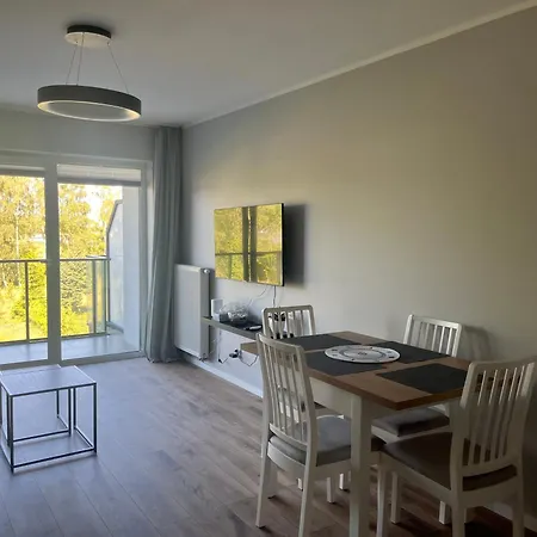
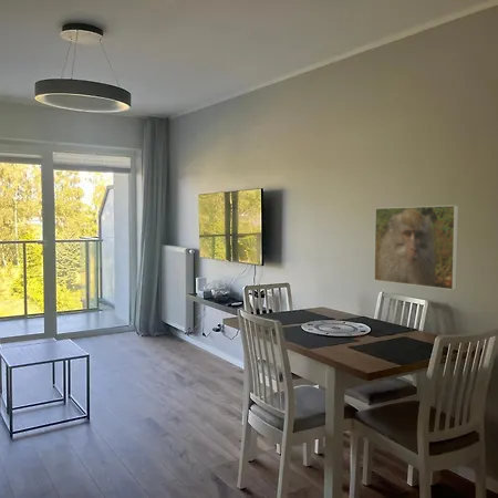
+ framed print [373,205,459,291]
